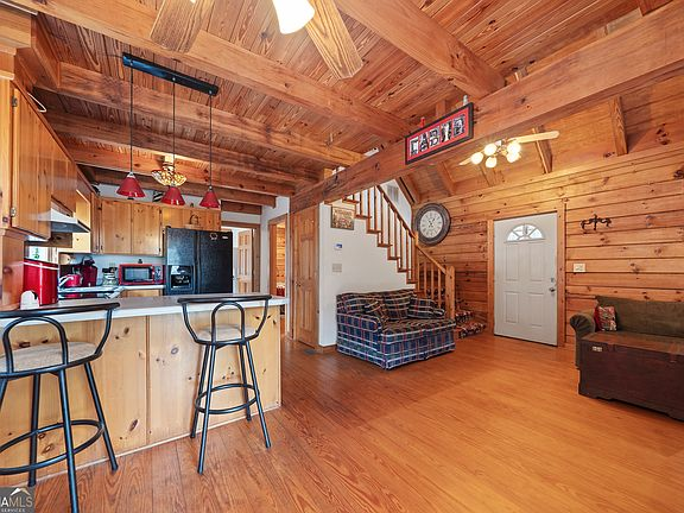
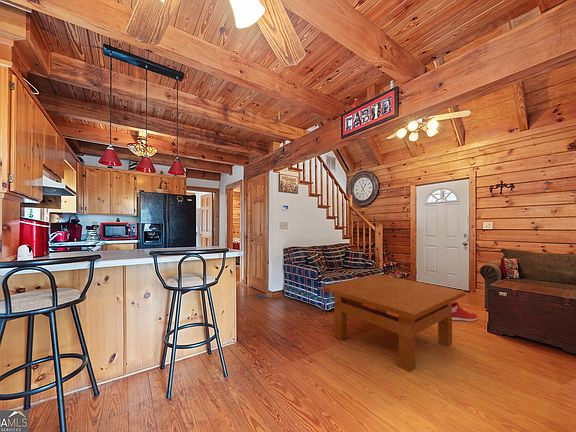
+ table [321,273,467,373]
+ sneaker [452,301,478,322]
